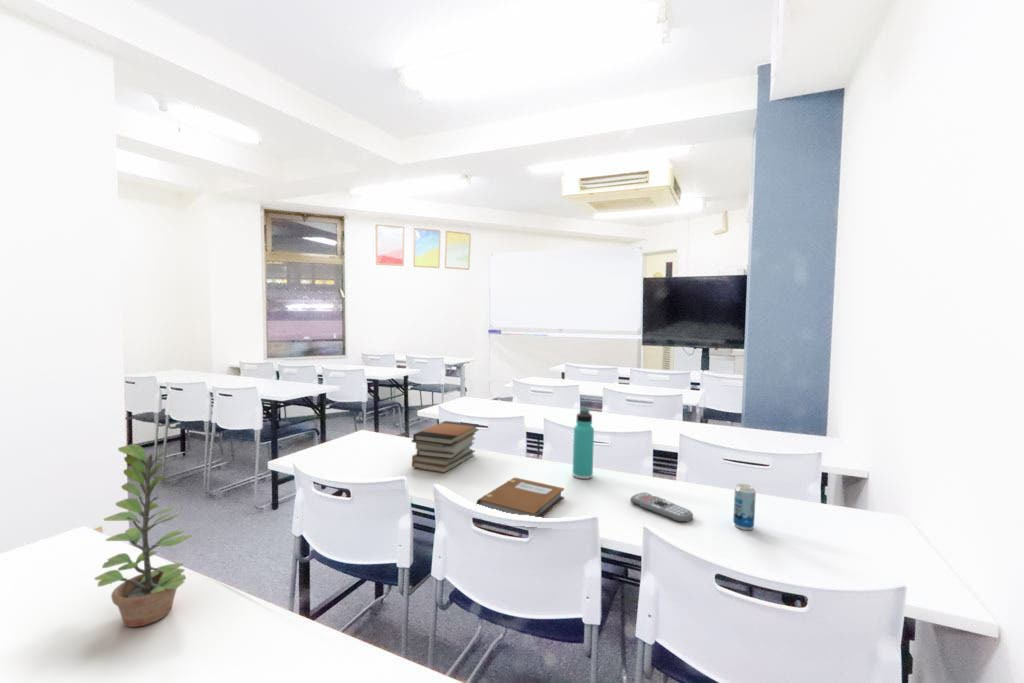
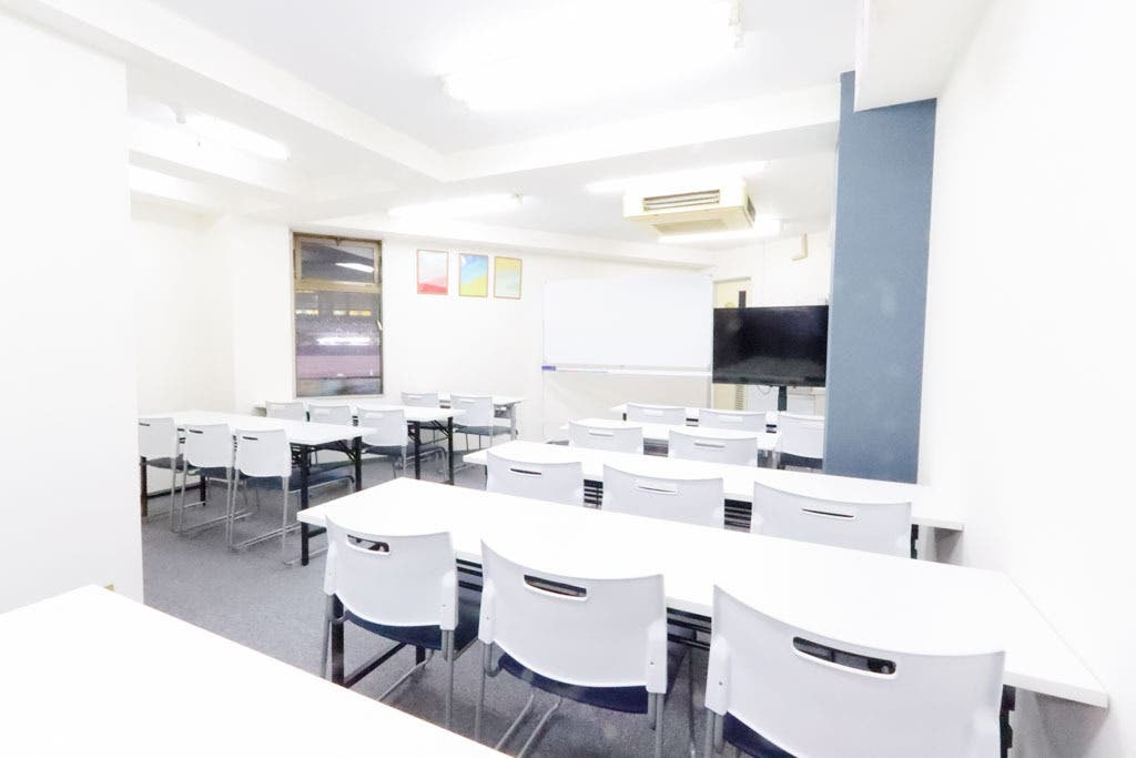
- thermos bottle [572,407,595,480]
- beverage can [732,483,757,531]
- notebook [476,477,565,518]
- book stack [411,420,480,474]
- remote control [629,491,694,523]
- plant [94,443,192,628]
